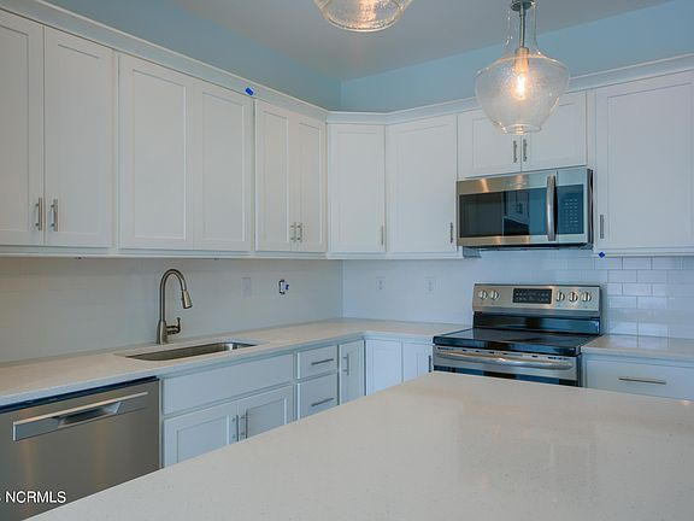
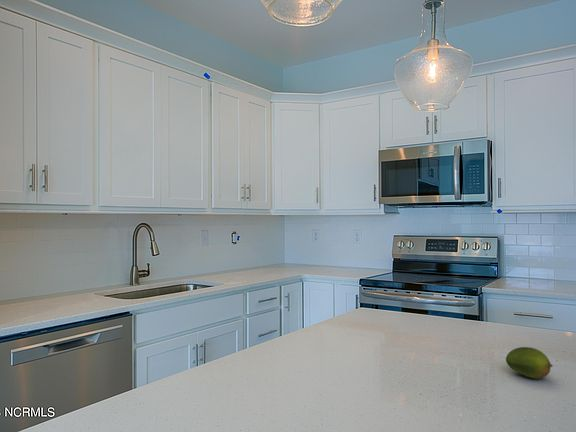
+ fruit [505,346,553,379]
